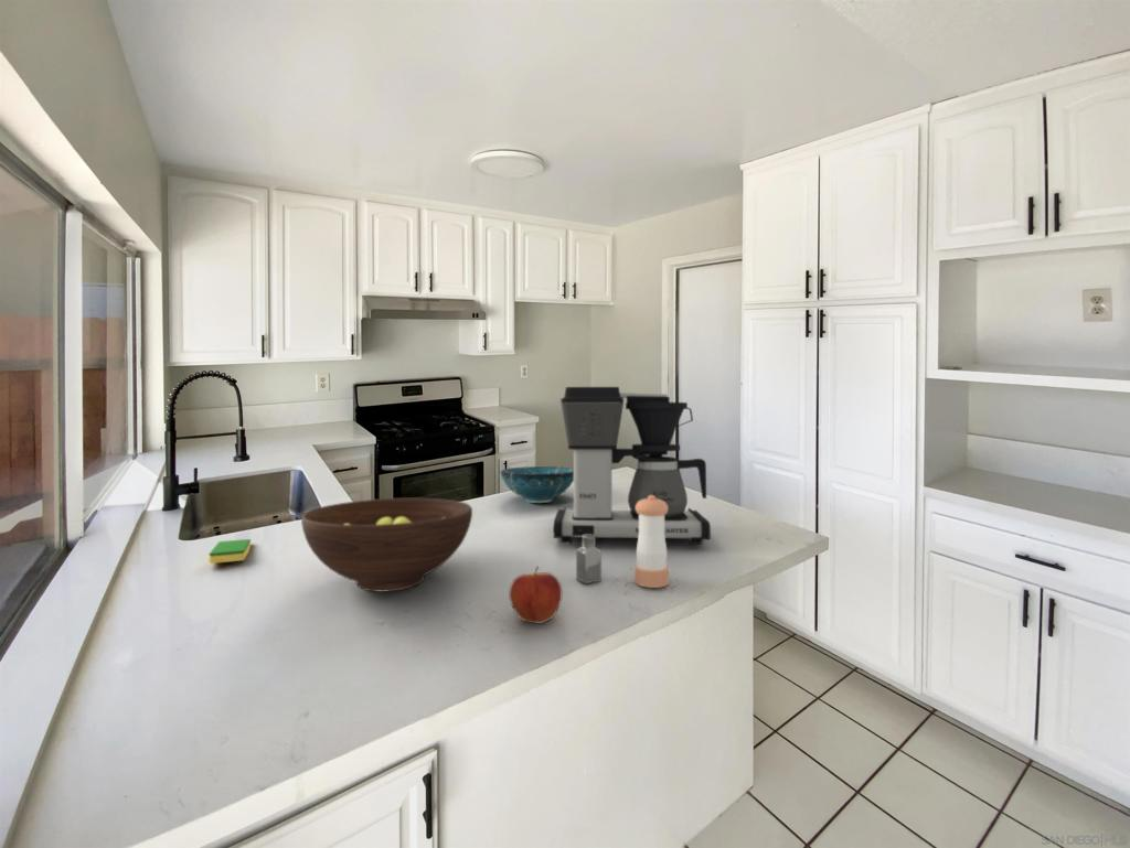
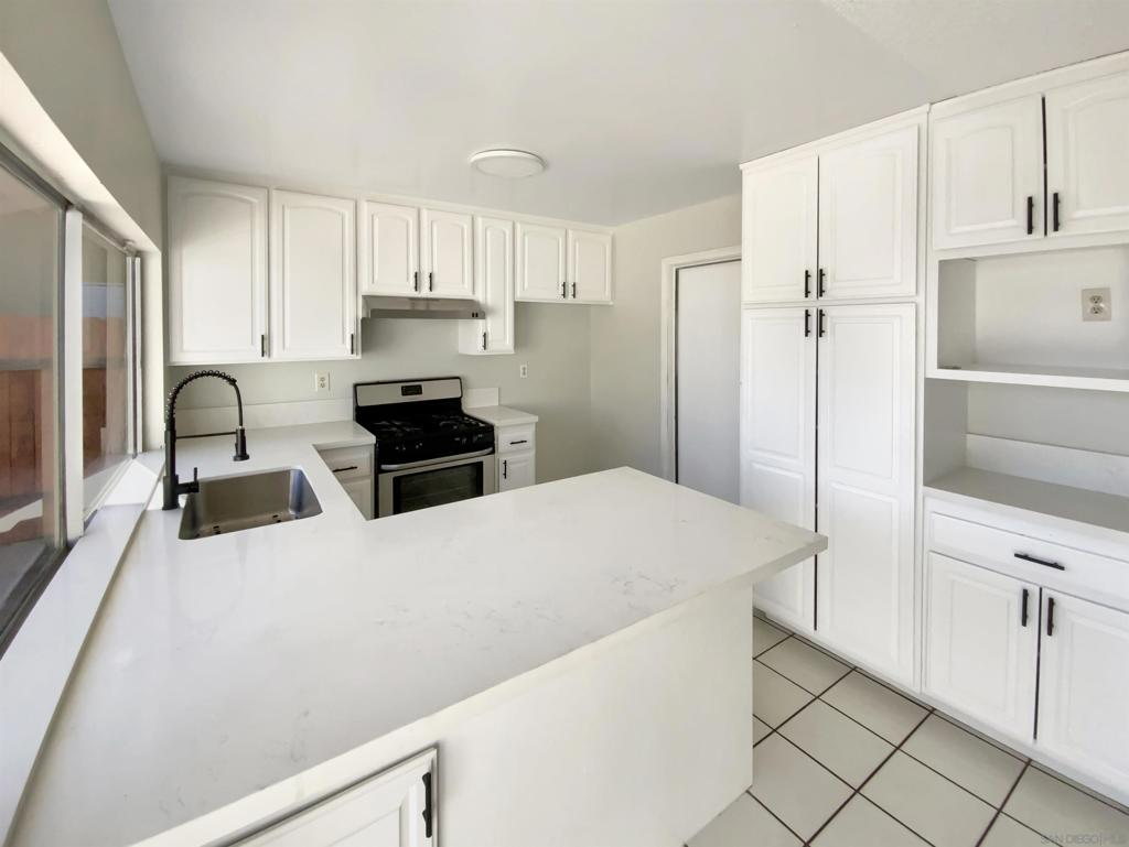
- decorative bowl [499,465,574,504]
- fruit bowl [300,497,473,593]
- dish sponge [207,538,252,565]
- saltshaker [575,534,603,584]
- apple [508,566,563,625]
- coffee maker [553,386,712,546]
- pepper shaker [633,495,670,589]
